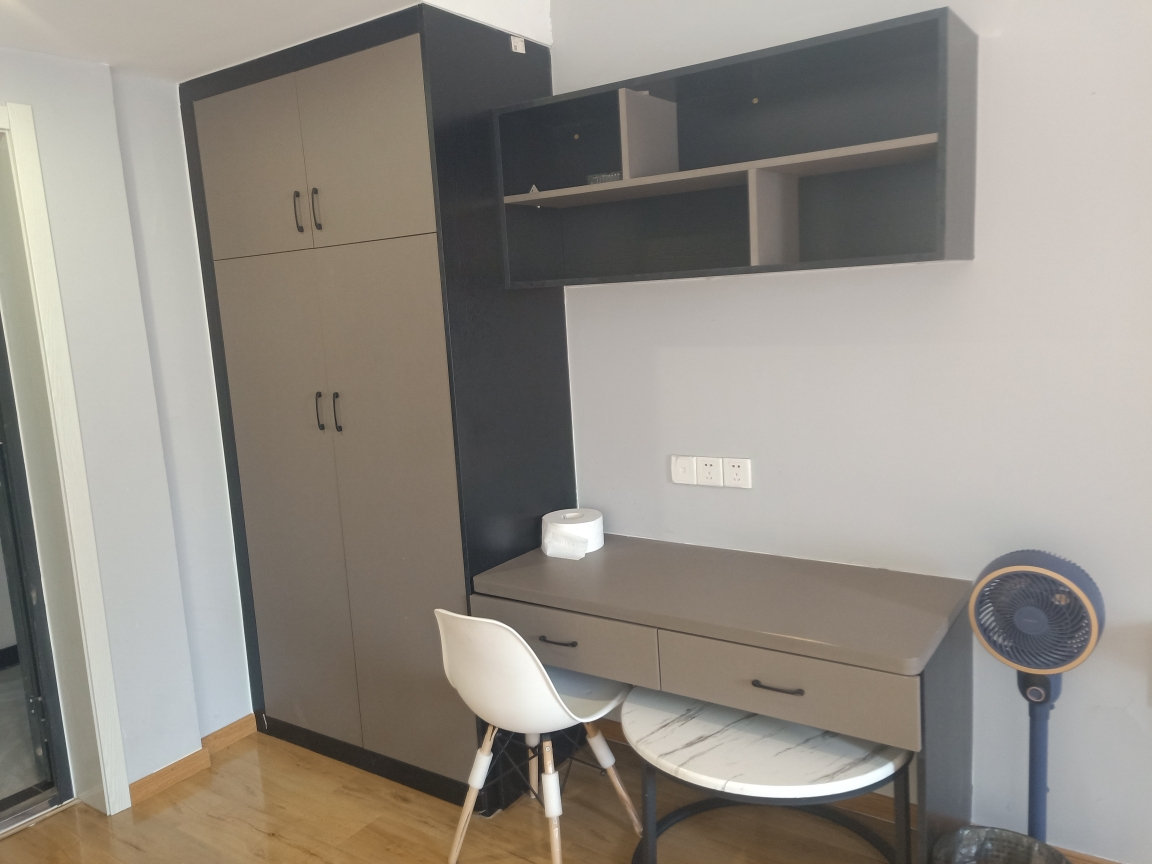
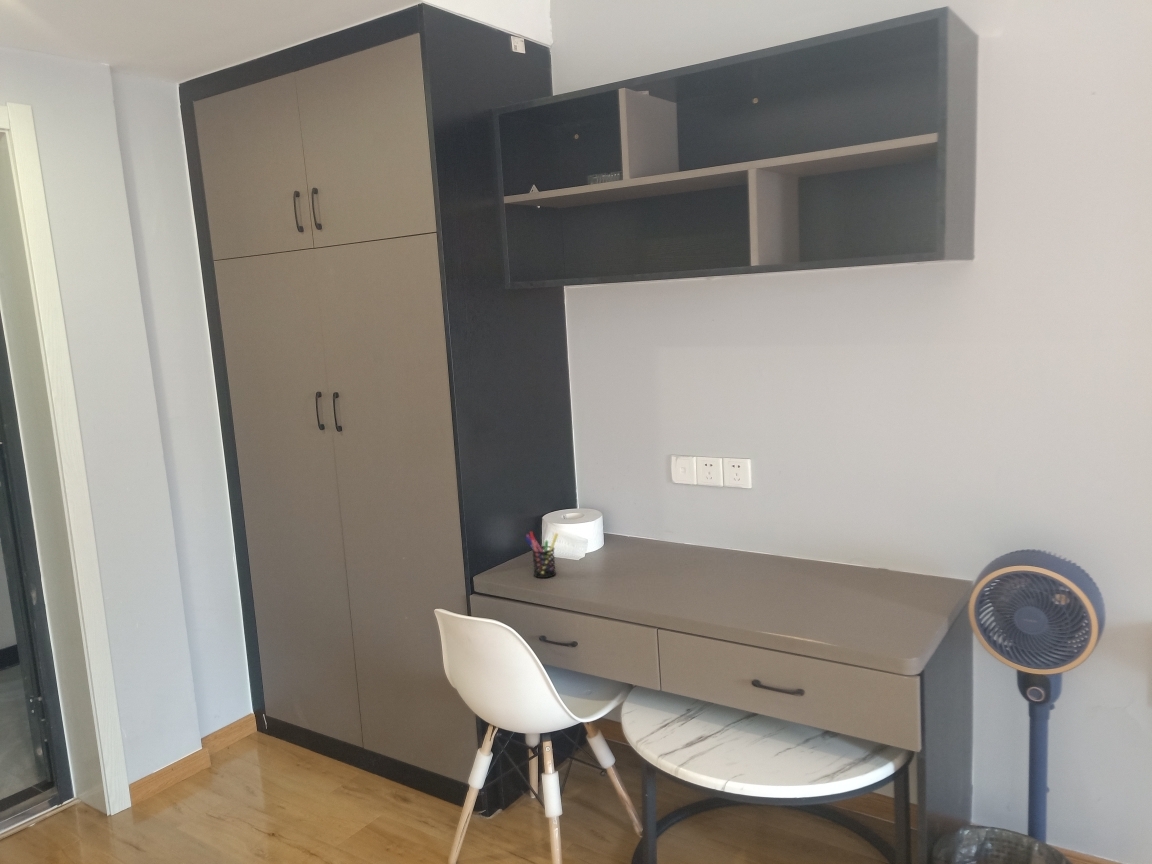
+ pen holder [525,530,559,579]
